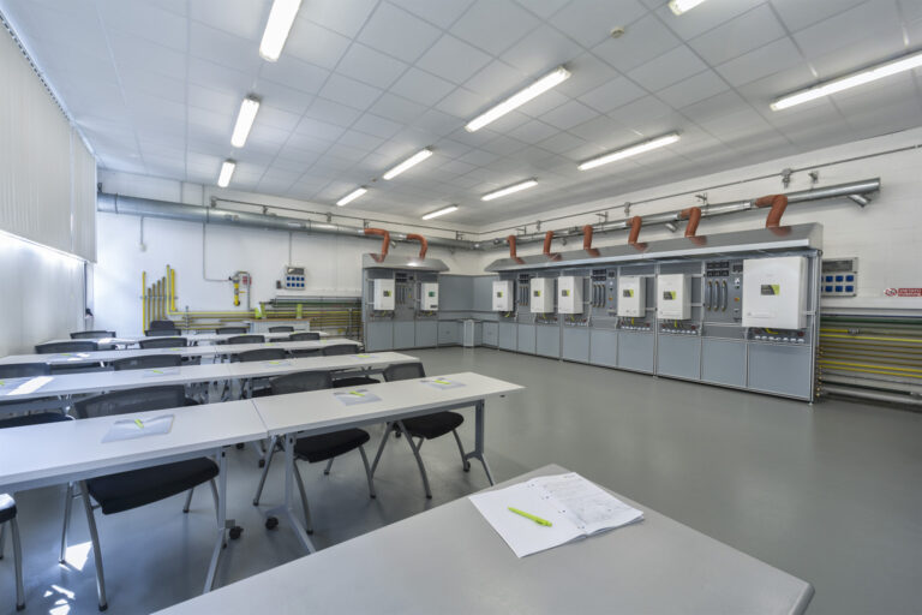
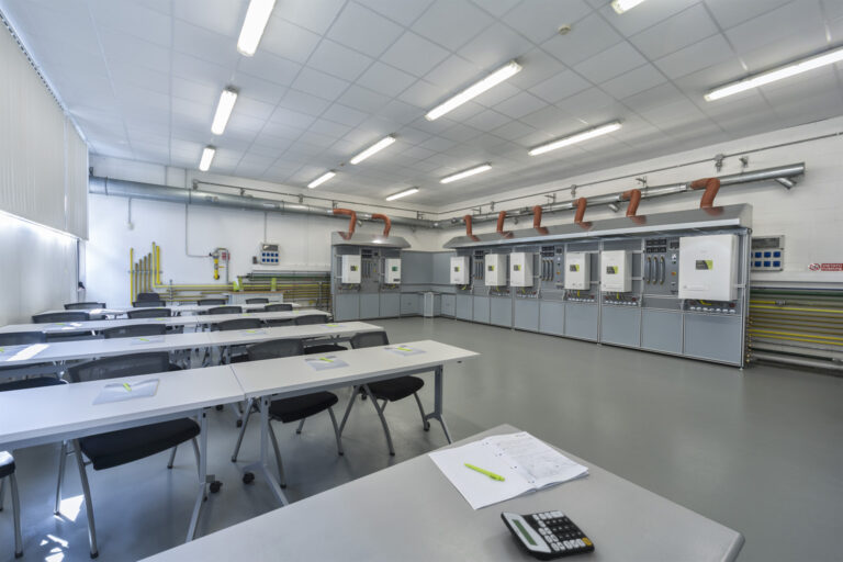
+ calculator [499,509,596,562]
